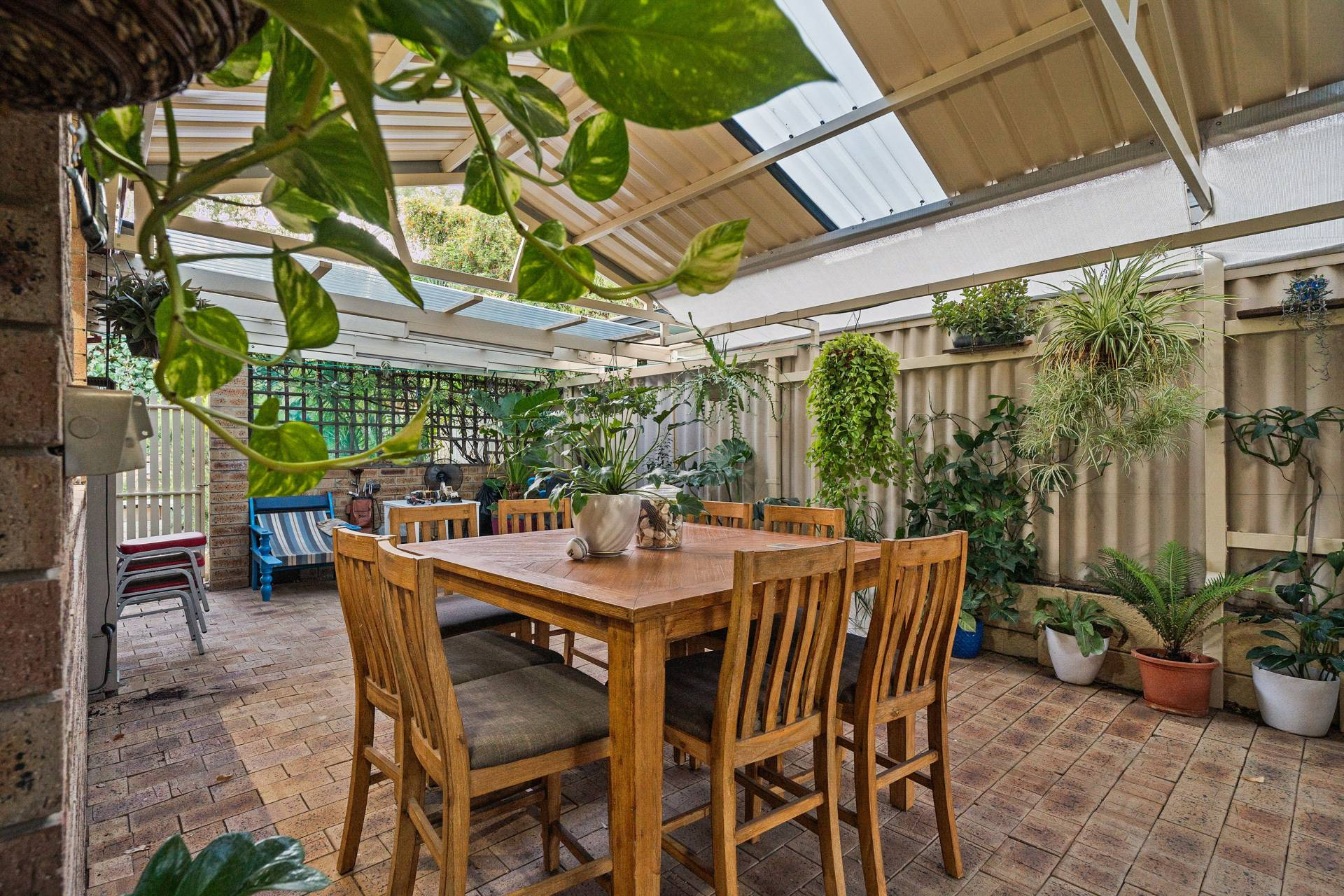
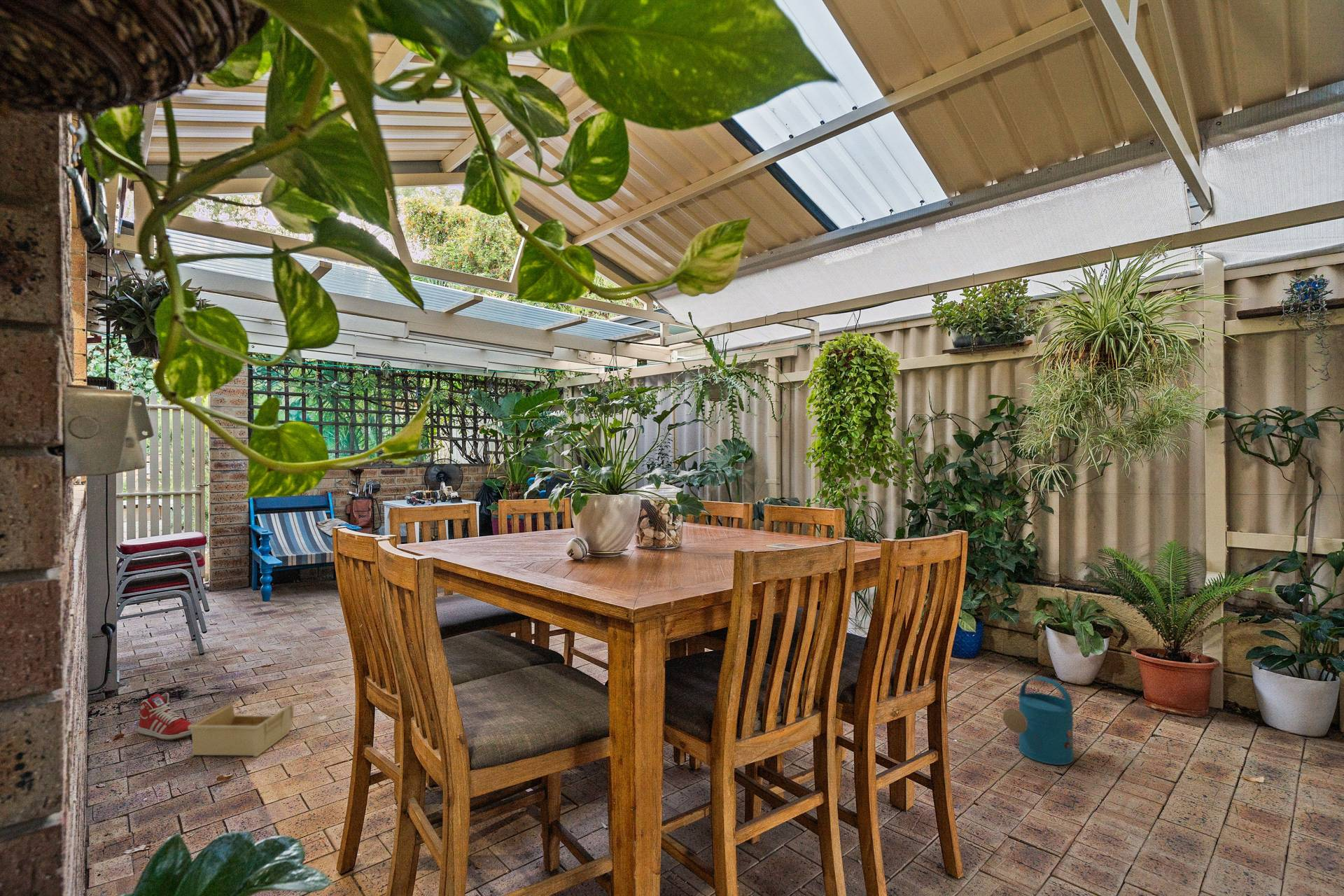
+ watering can [1002,675,1075,766]
+ sneaker [137,692,194,741]
+ storage bin [188,702,295,757]
